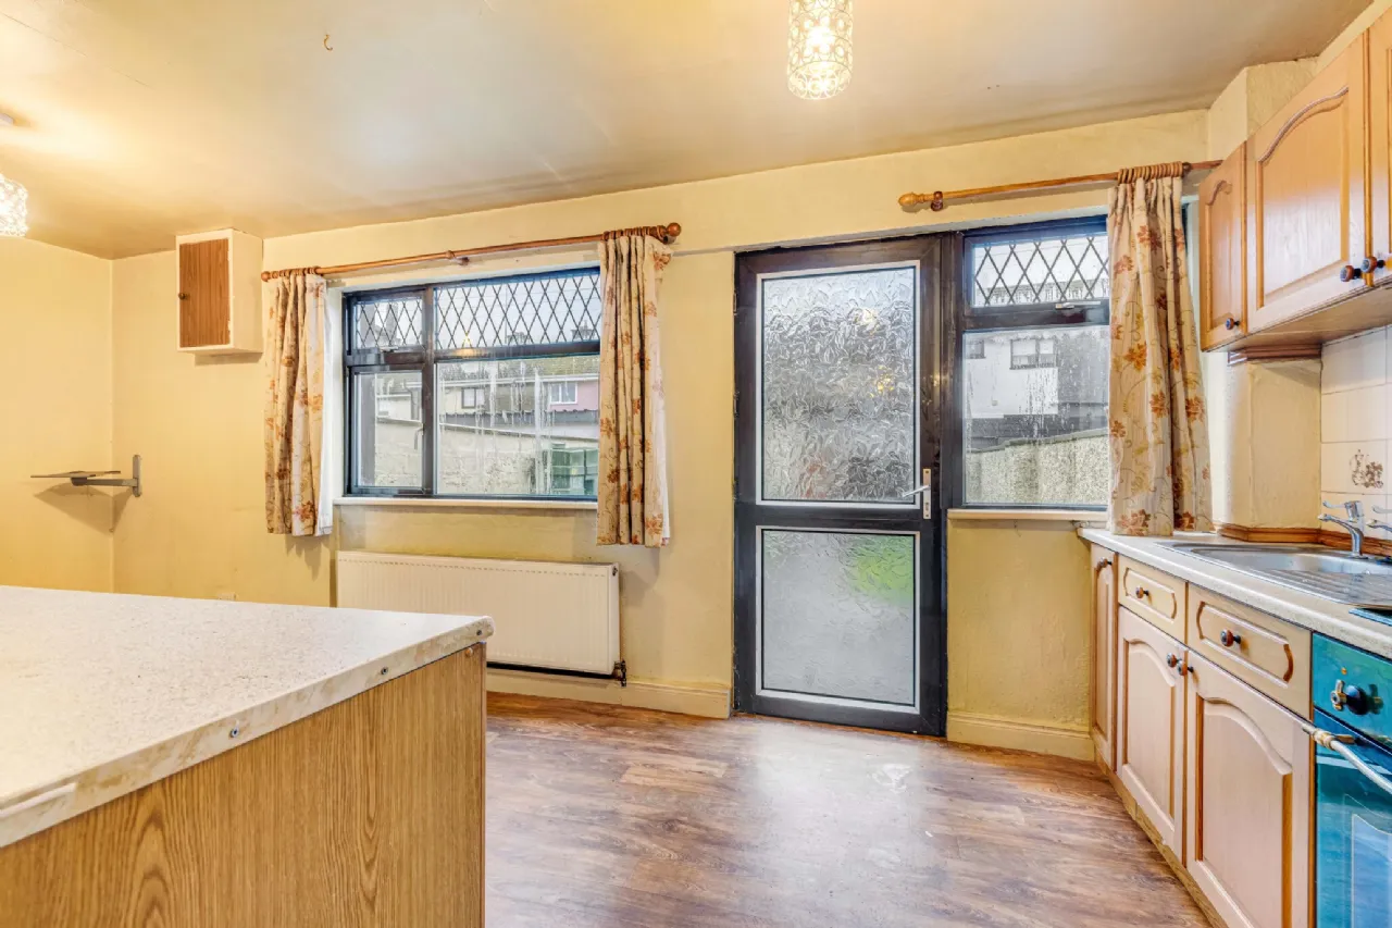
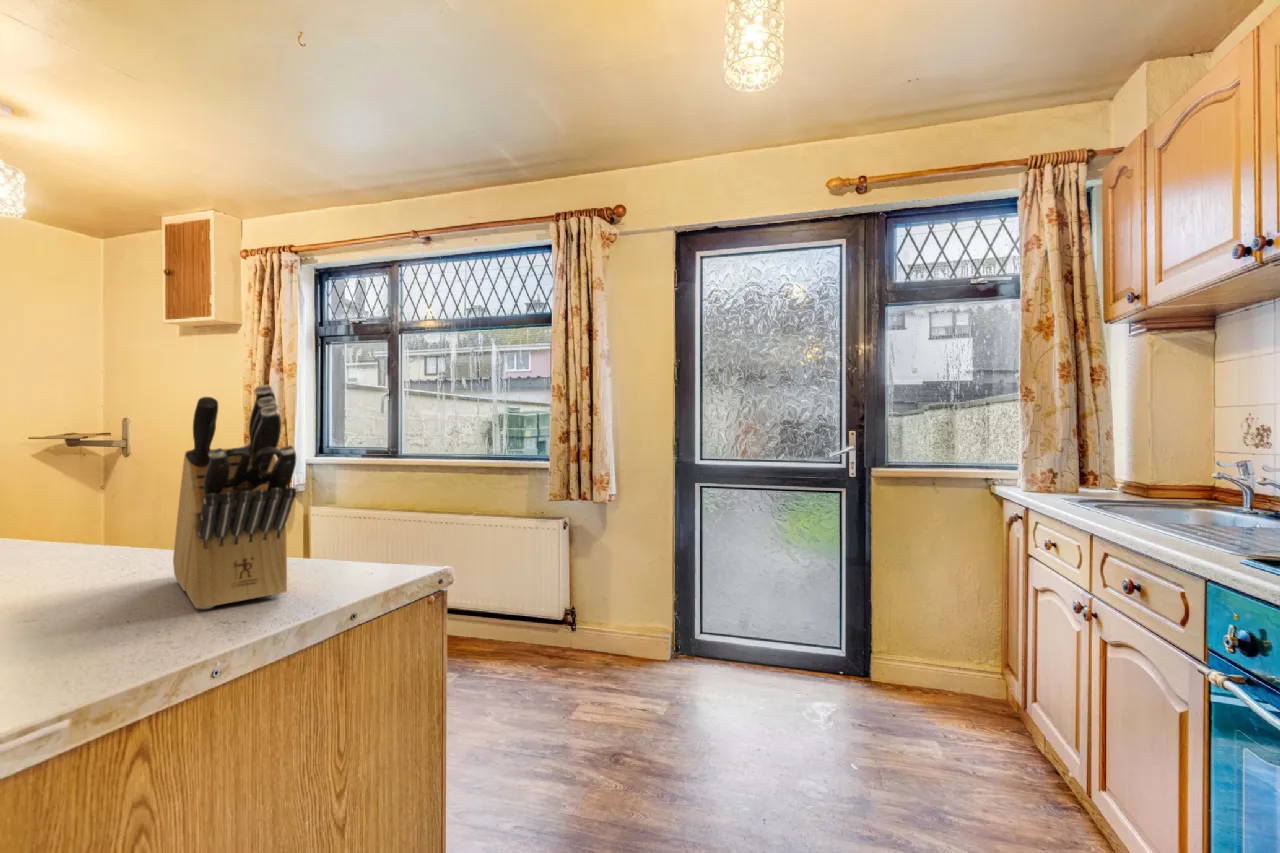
+ knife block [172,384,297,610]
